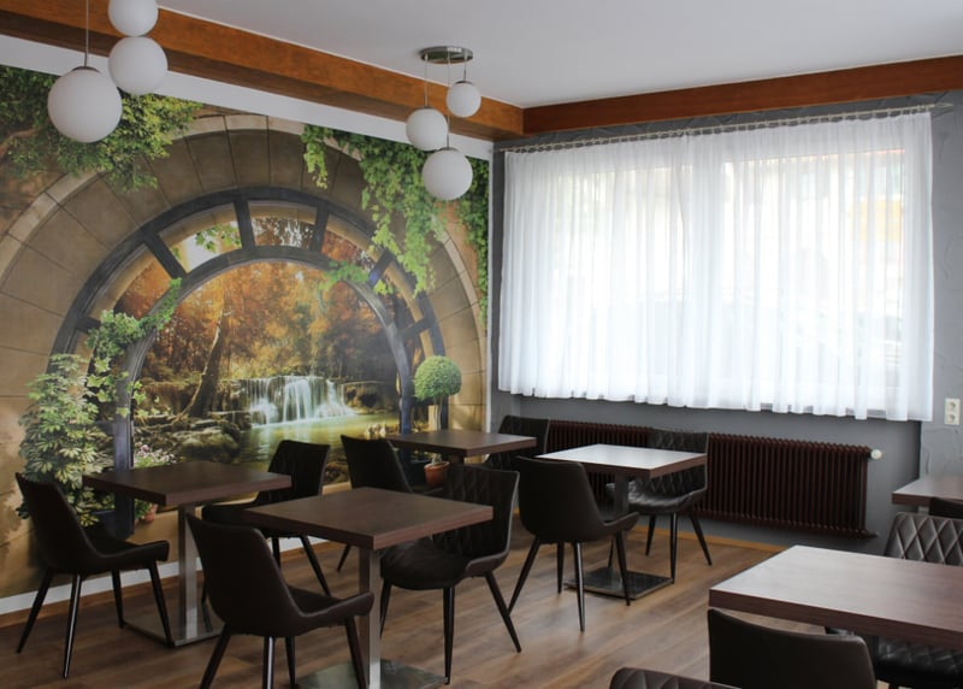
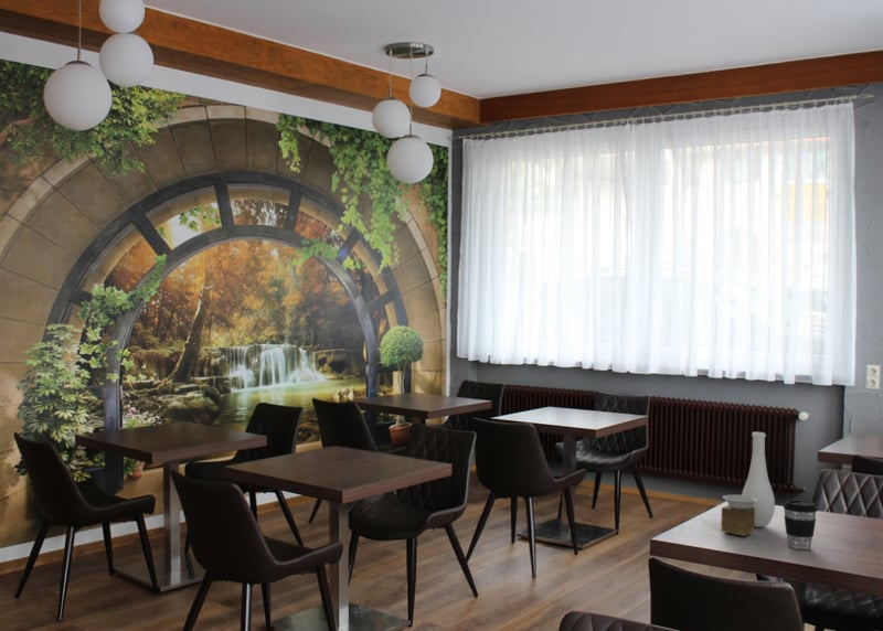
+ coffee cup [783,499,819,550]
+ vase [721,431,776,537]
